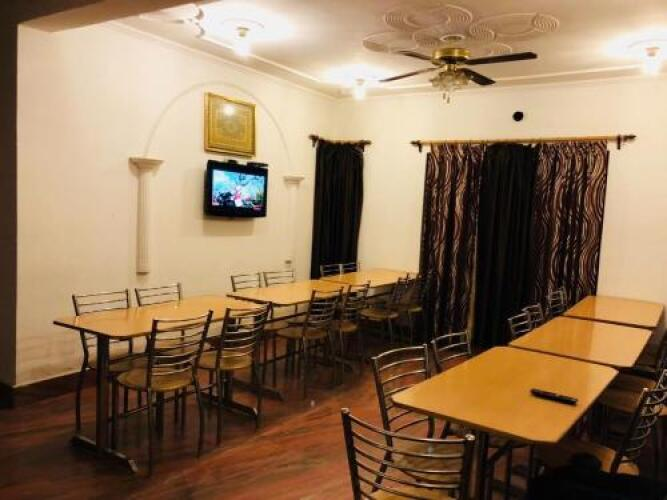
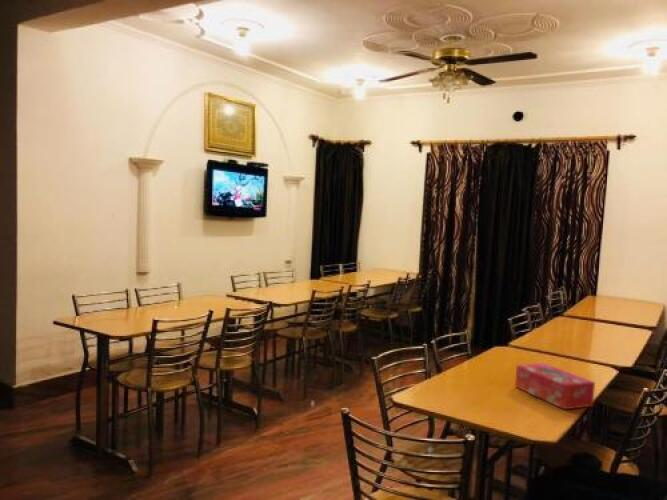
+ tissue box [514,362,596,410]
